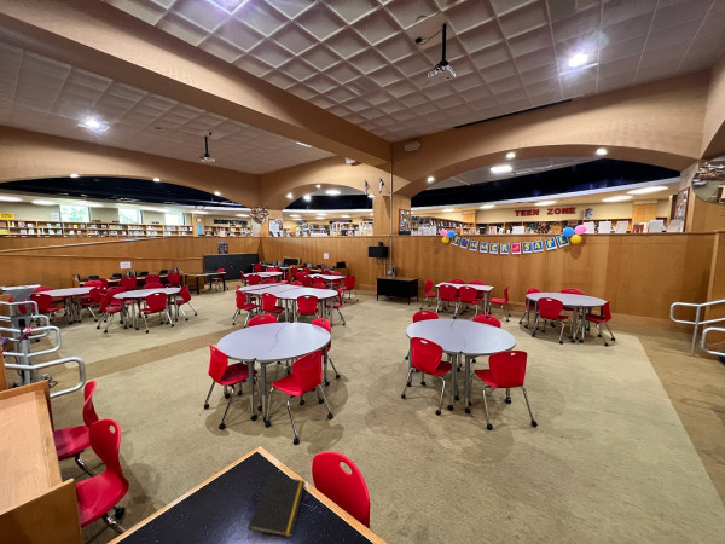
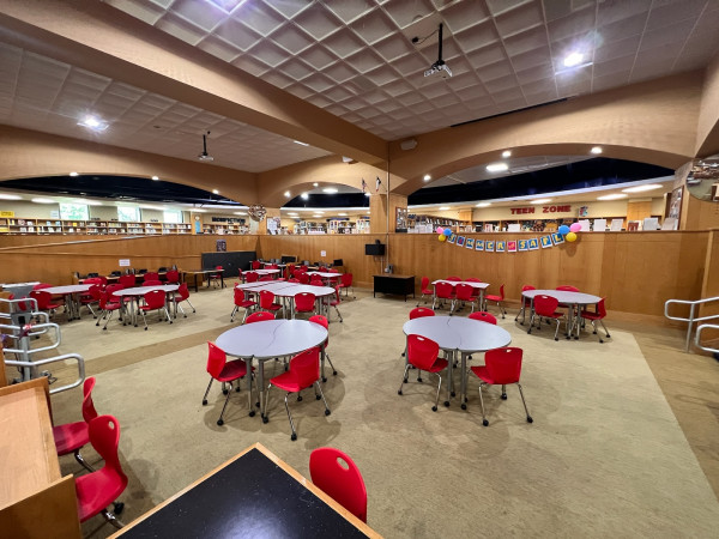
- notepad [246,473,307,540]
